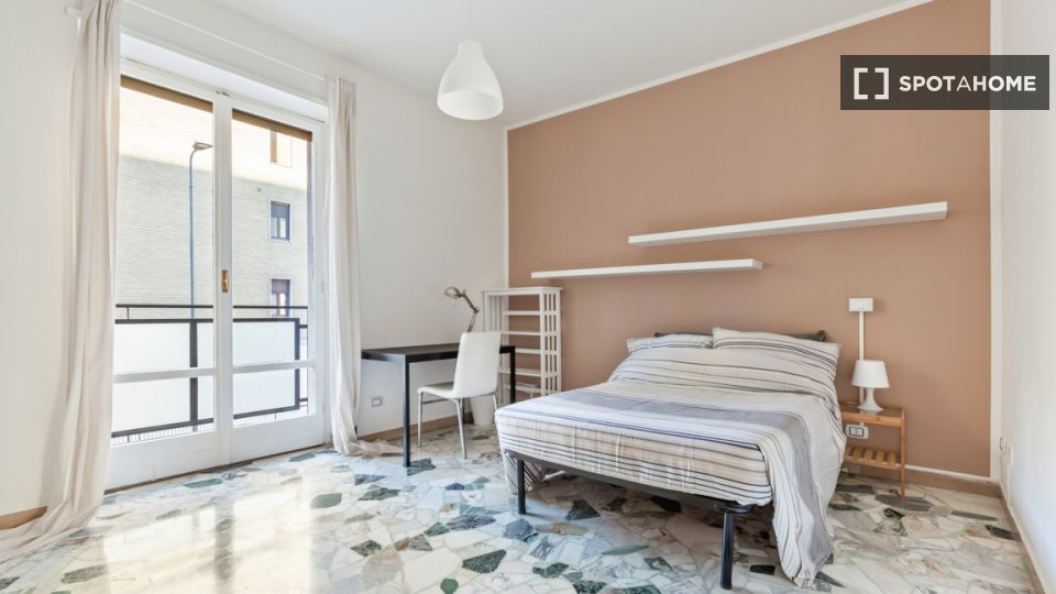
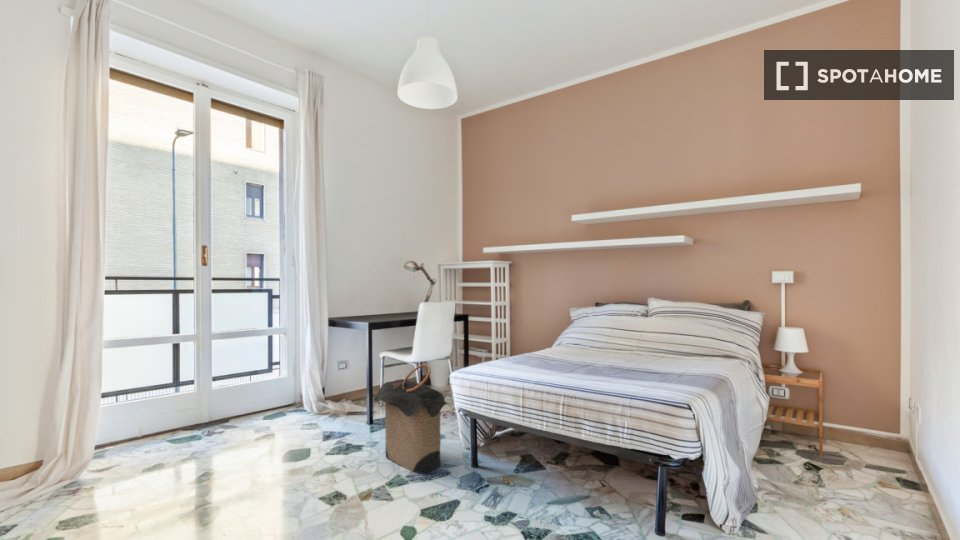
+ laundry hamper [373,363,450,475]
